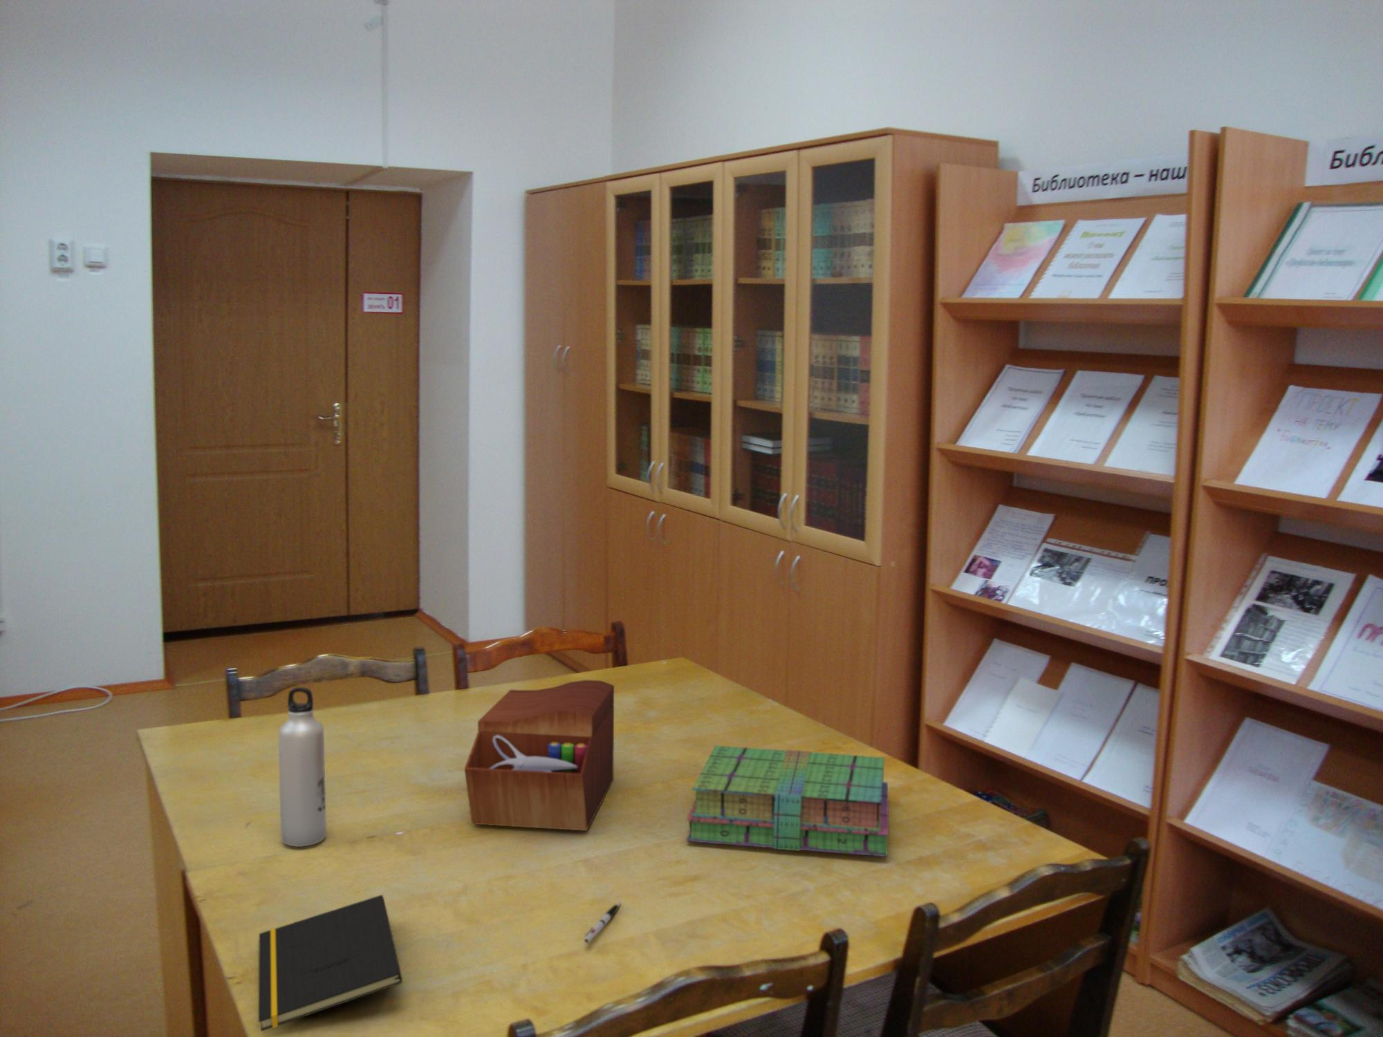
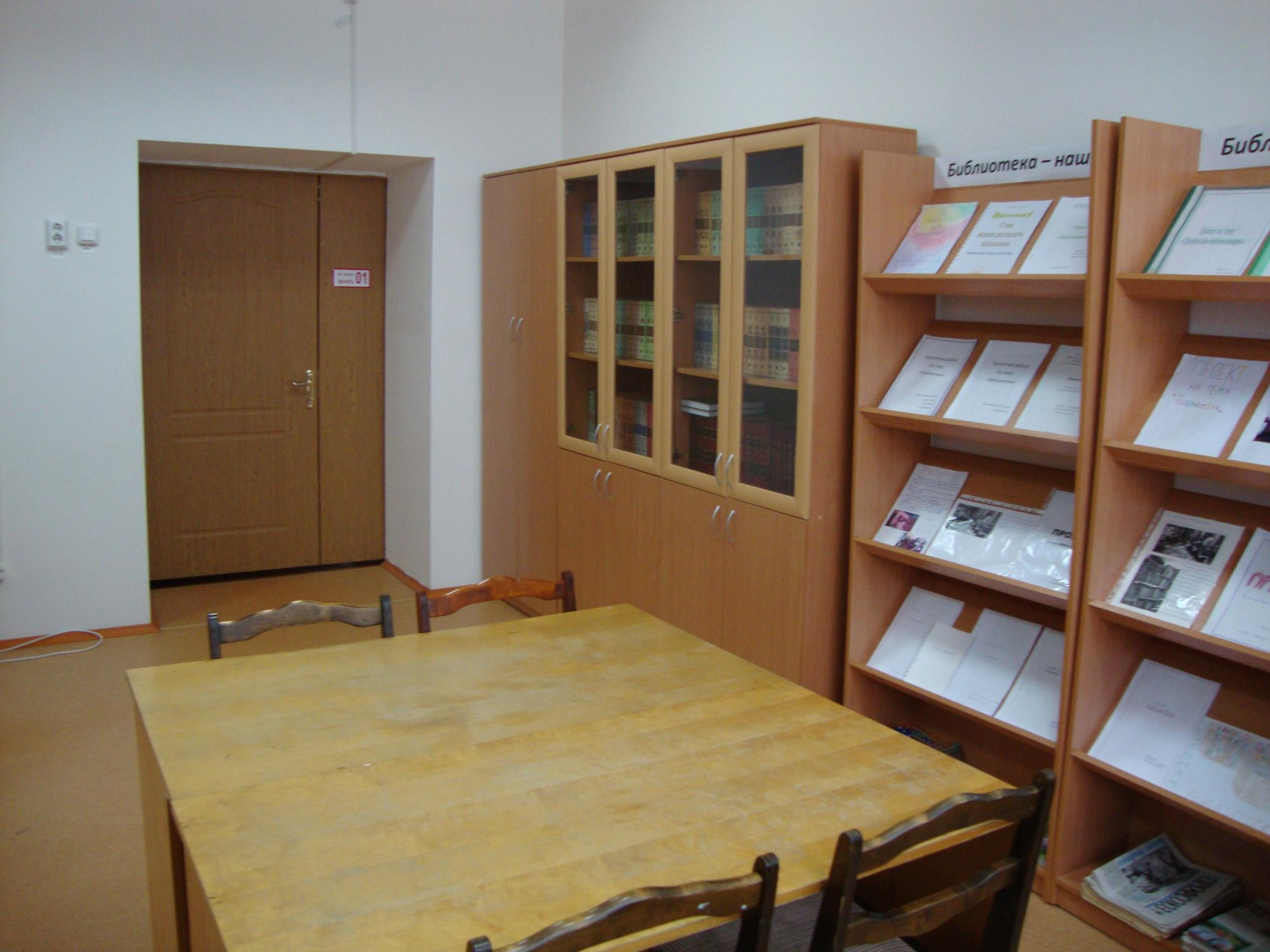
- notepad [258,894,403,1033]
- sewing box [463,680,615,832]
- pen [584,902,621,943]
- water bottle [278,686,327,847]
- stack of books [685,745,890,857]
